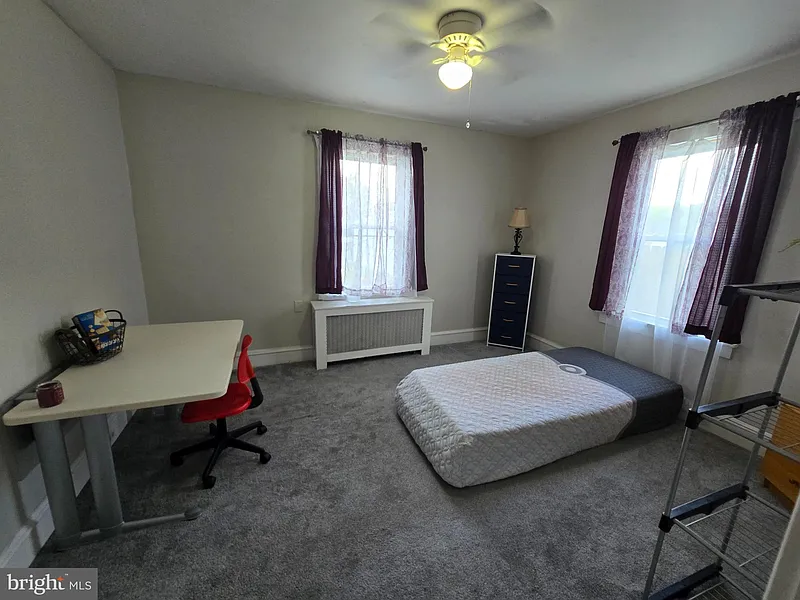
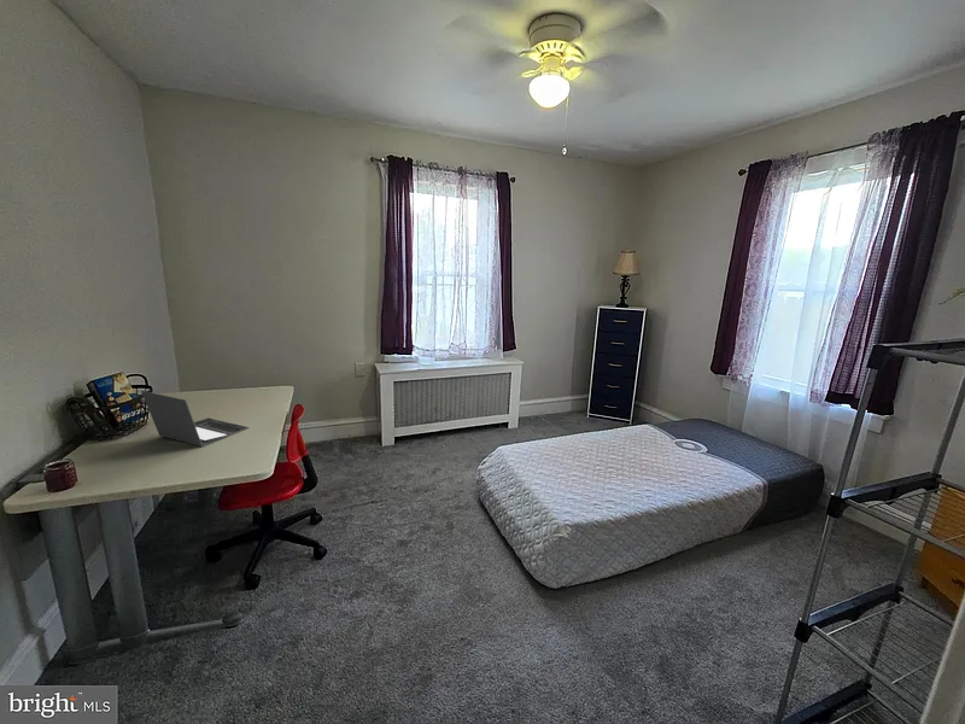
+ laptop [140,390,251,448]
